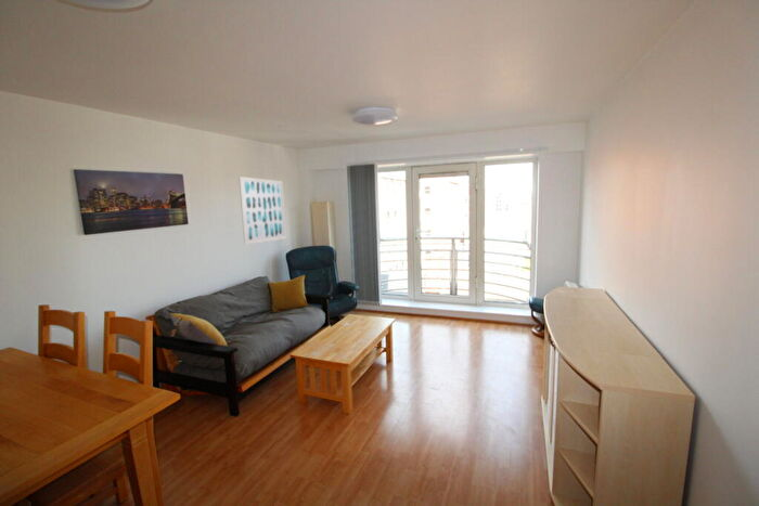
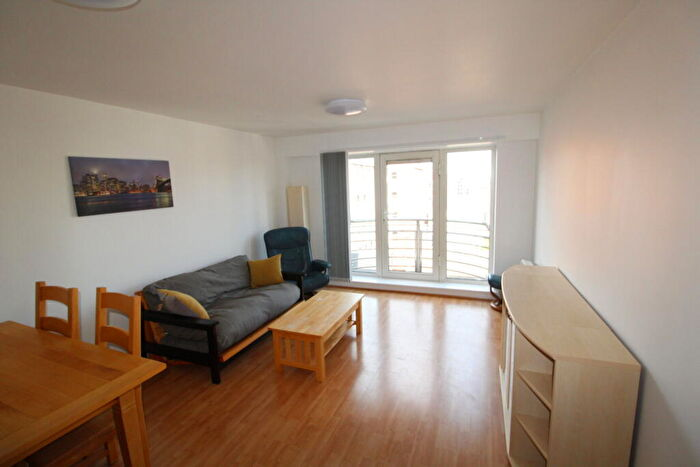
- wall art [237,176,287,245]
